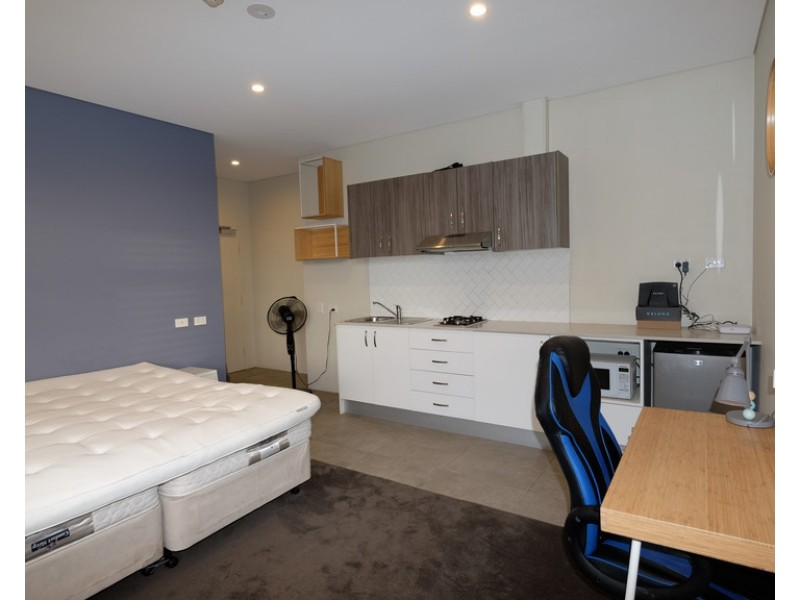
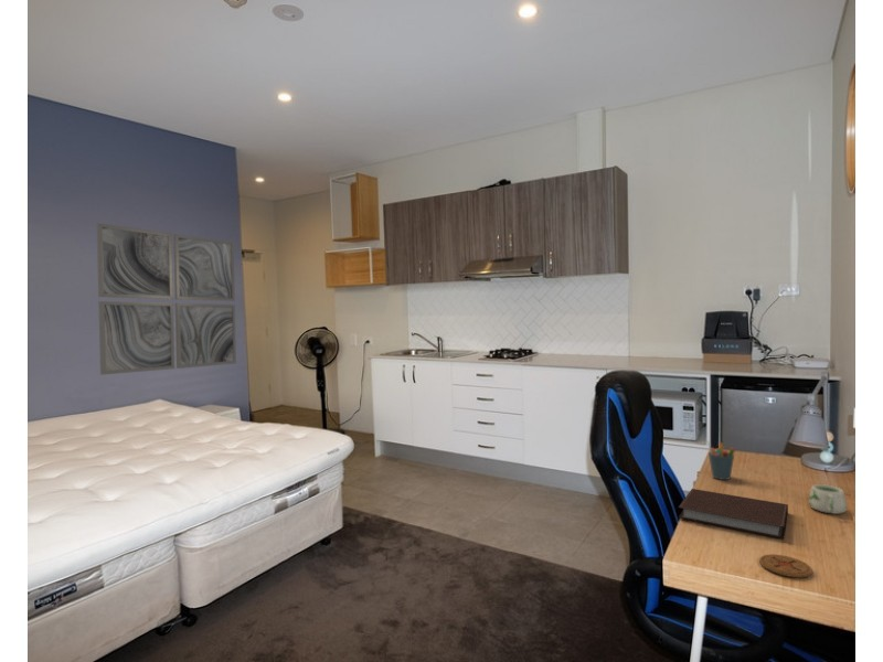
+ notebook [678,488,789,540]
+ coaster [758,554,813,578]
+ pen holder [706,439,736,481]
+ mug [808,483,848,515]
+ wall art [96,222,237,376]
